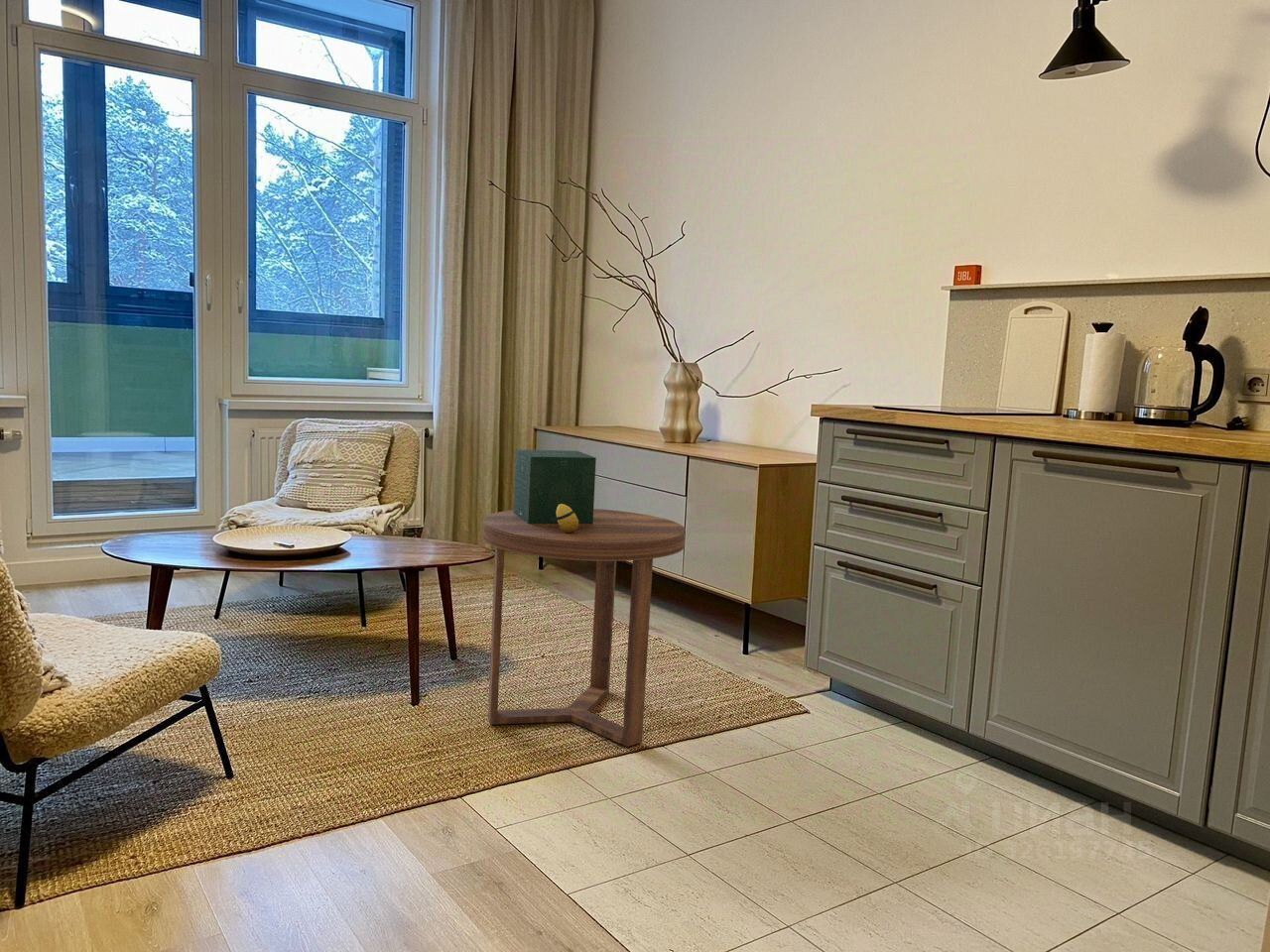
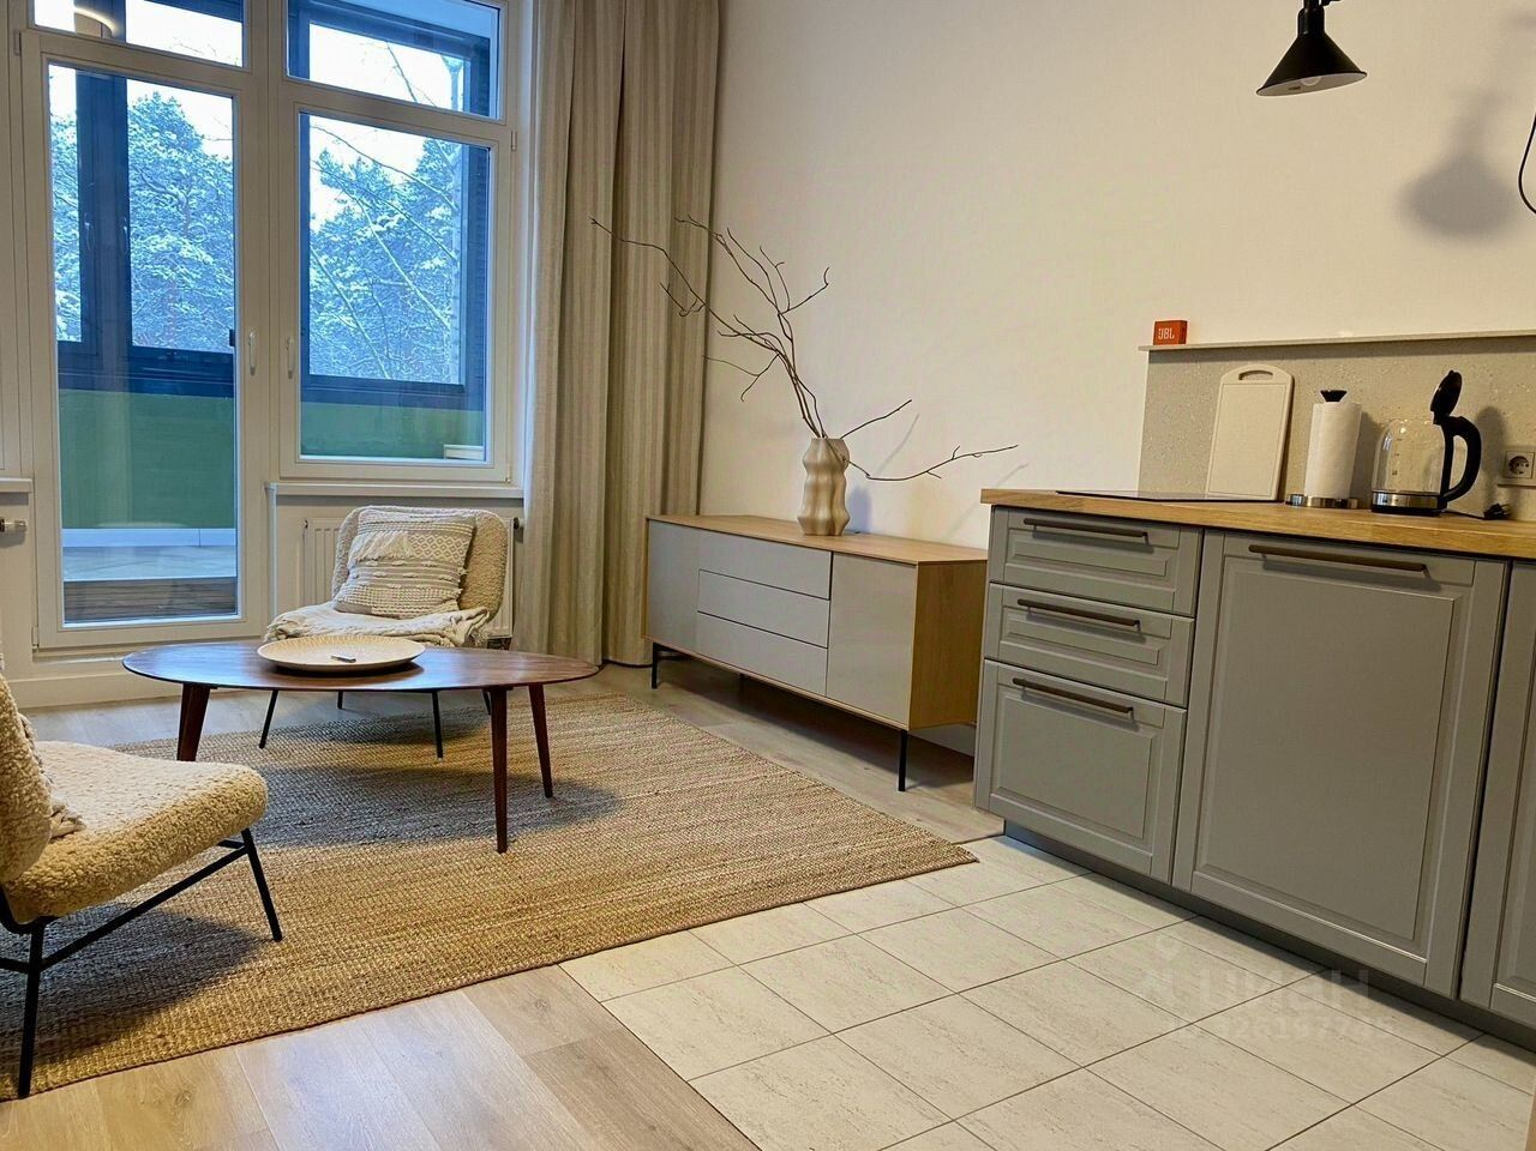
- gift box [513,449,597,524]
- decorative egg [556,504,578,534]
- side table [481,508,687,748]
